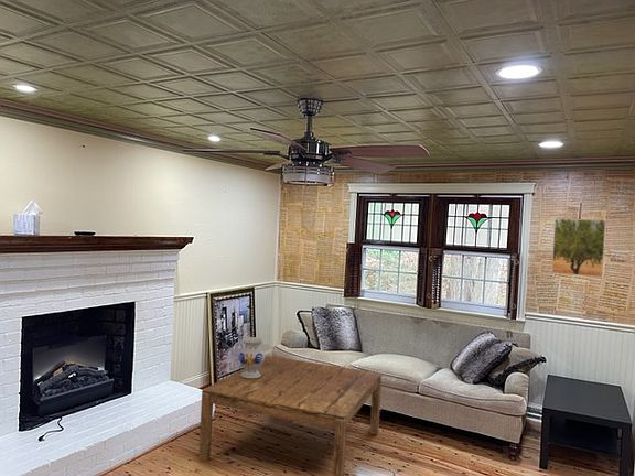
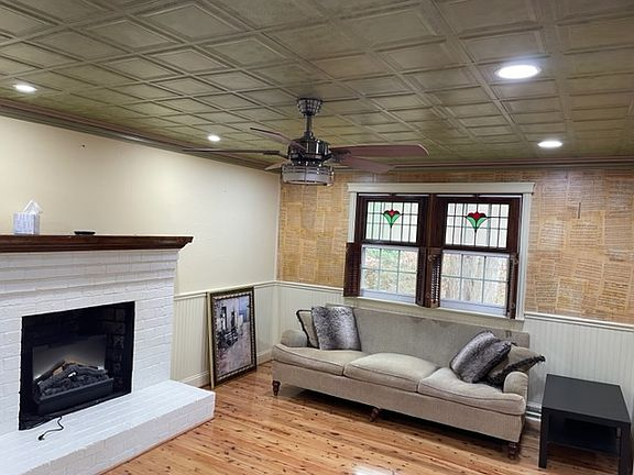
- vase [238,336,266,379]
- coffee table [197,355,383,476]
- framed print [550,217,606,278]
